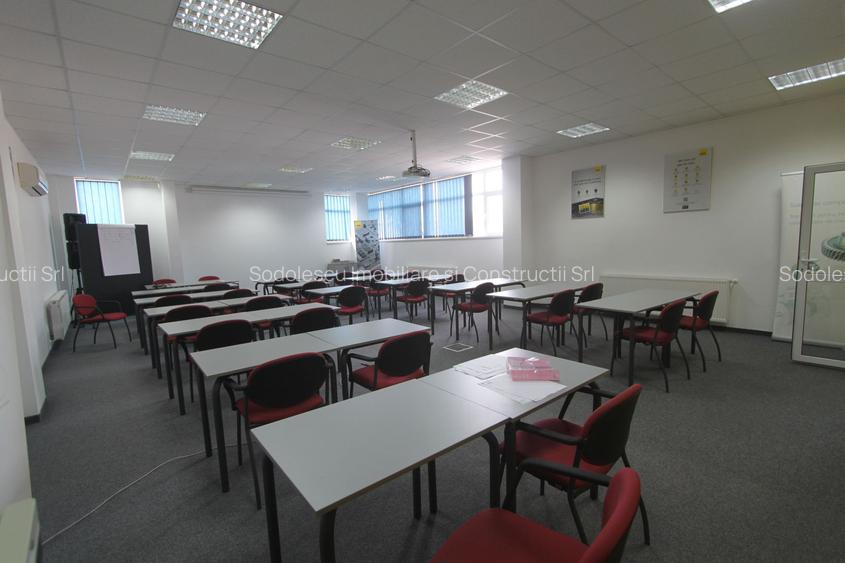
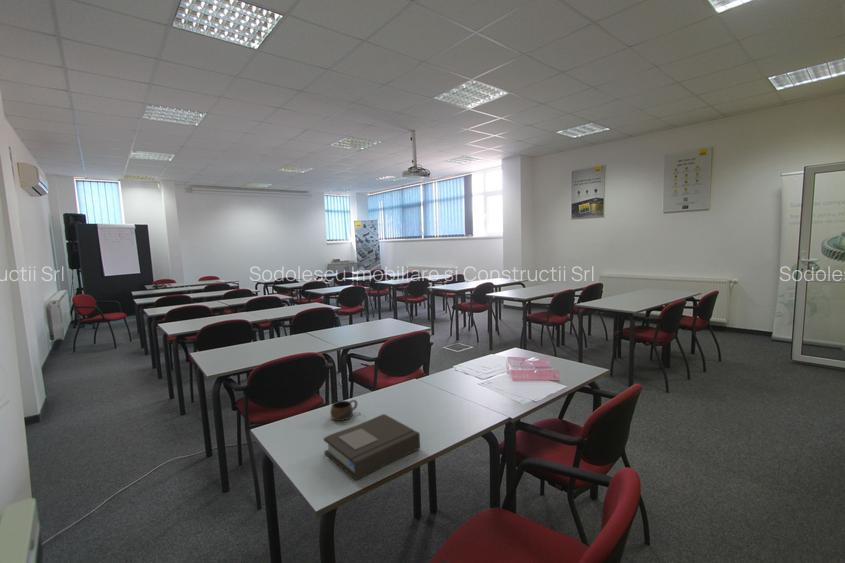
+ cup [329,399,358,422]
+ book [323,413,421,481]
